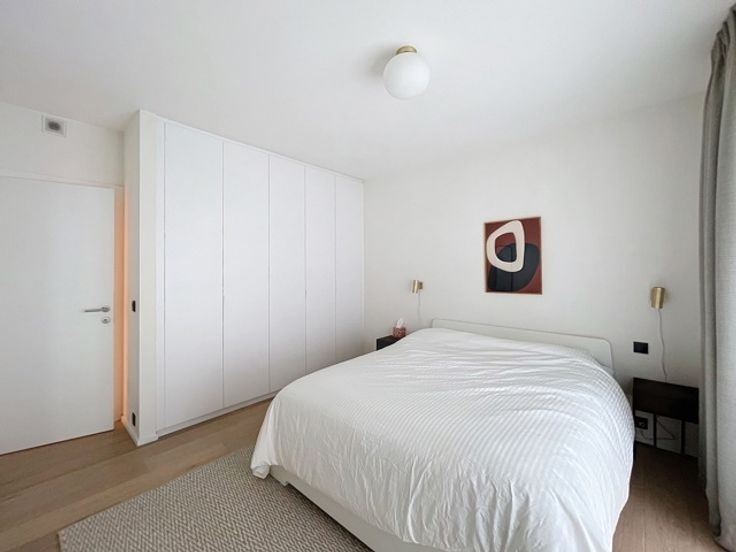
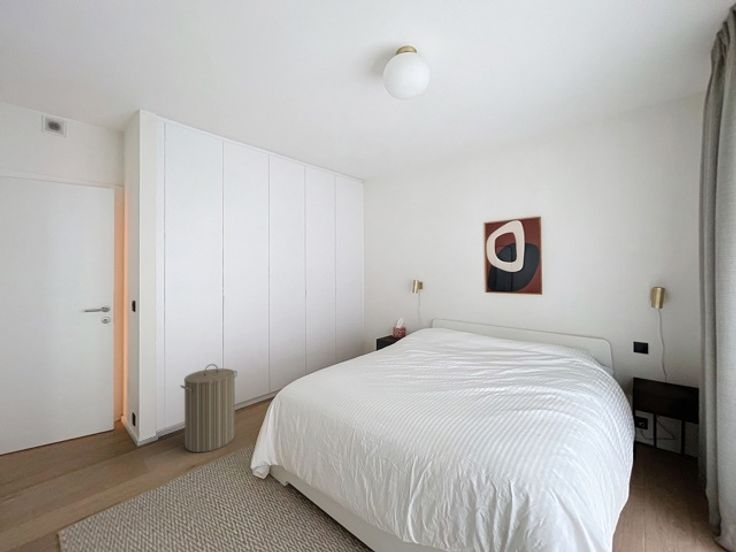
+ laundry hamper [179,363,238,453]
